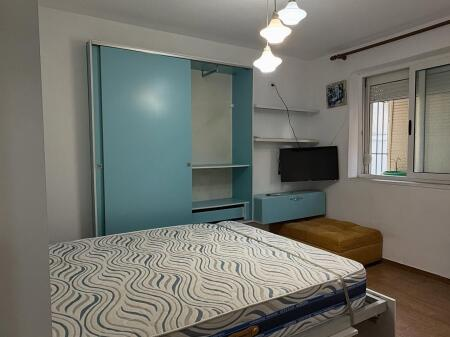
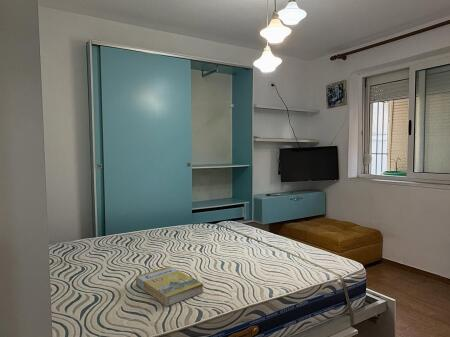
+ book [135,265,204,307]
